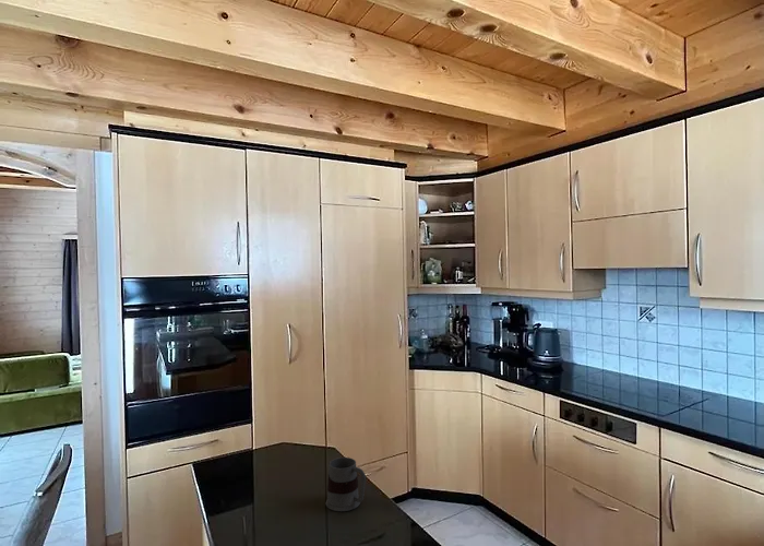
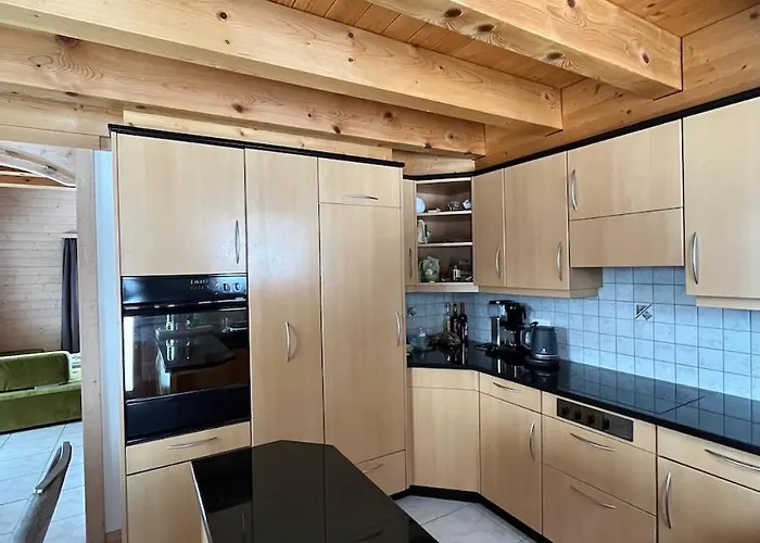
- mug [325,456,367,512]
